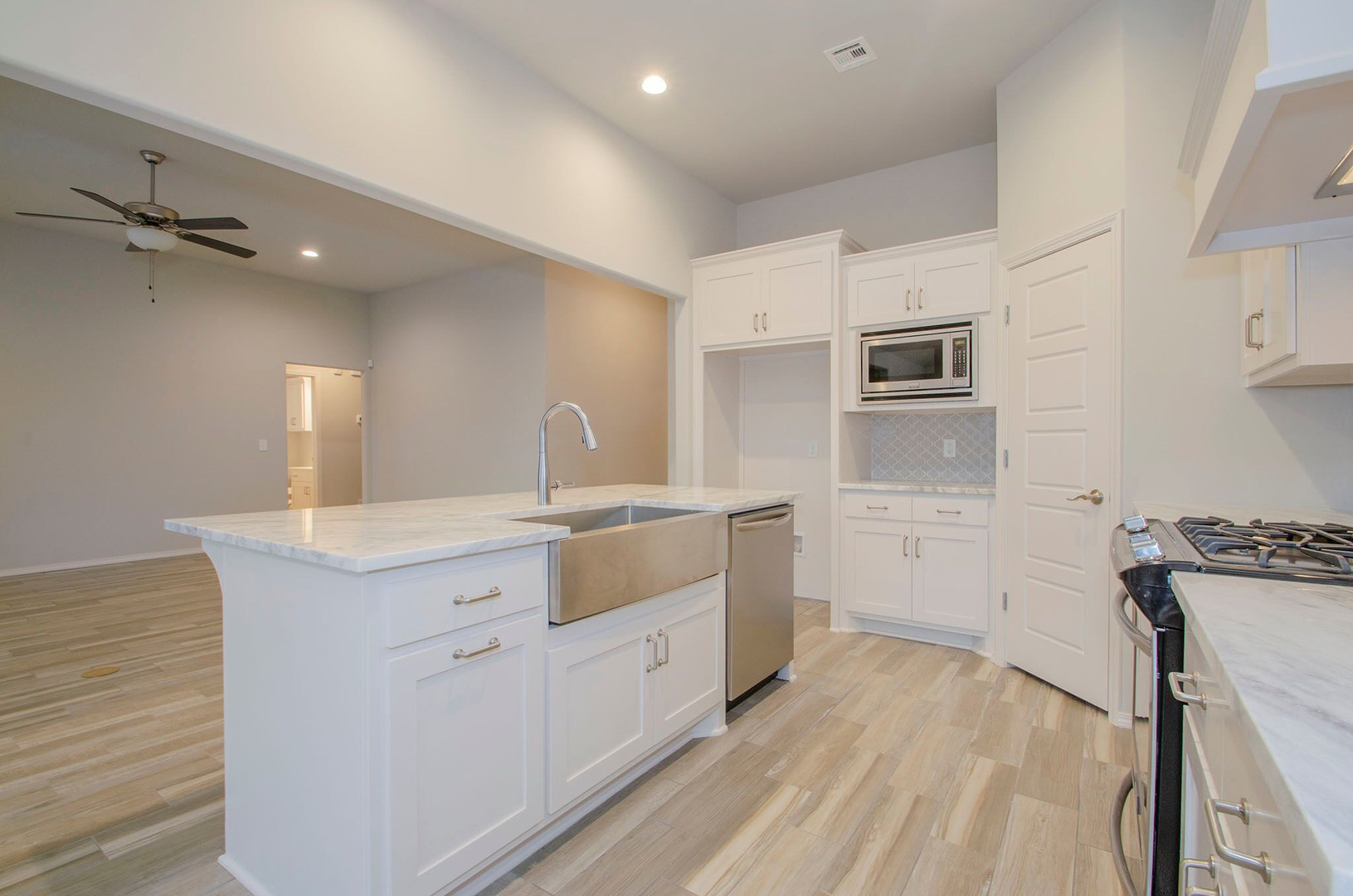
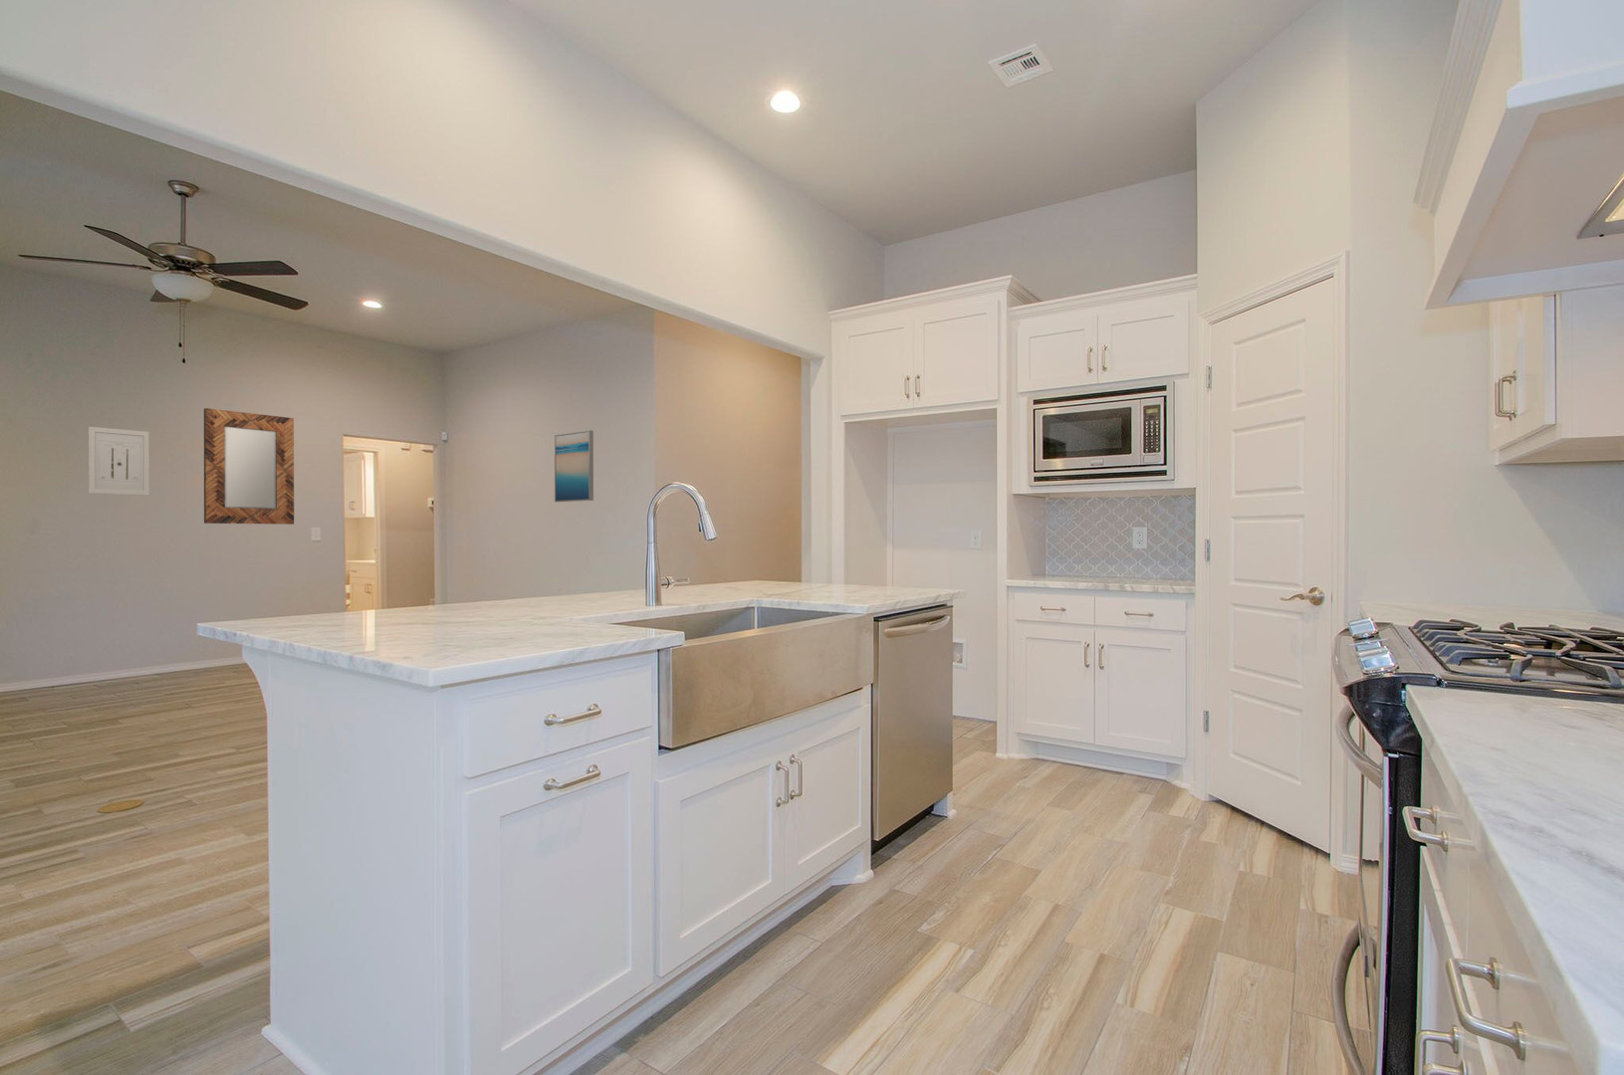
+ home mirror [203,407,295,526]
+ wall art [88,426,150,496]
+ wall art [553,430,594,503]
